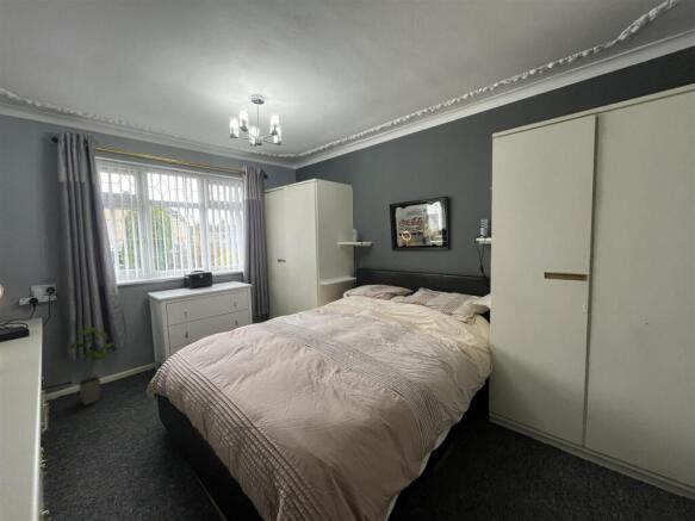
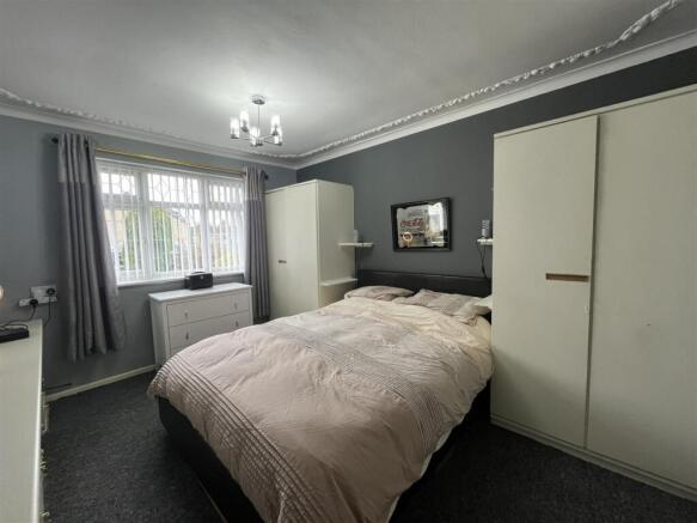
- house plant [64,327,118,407]
